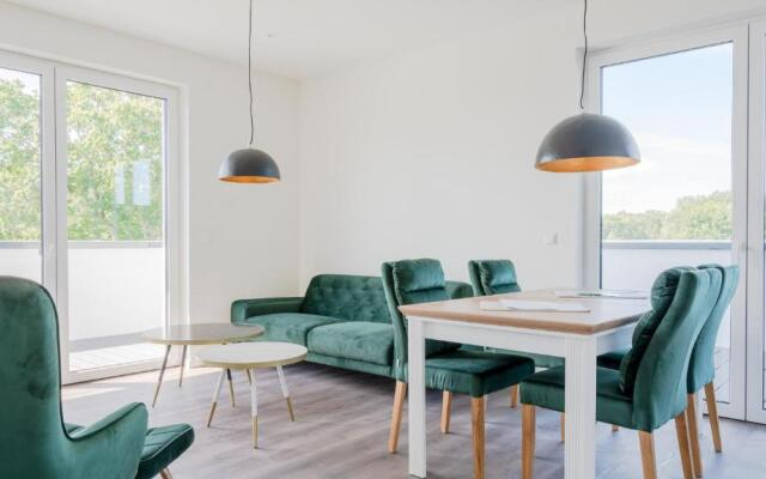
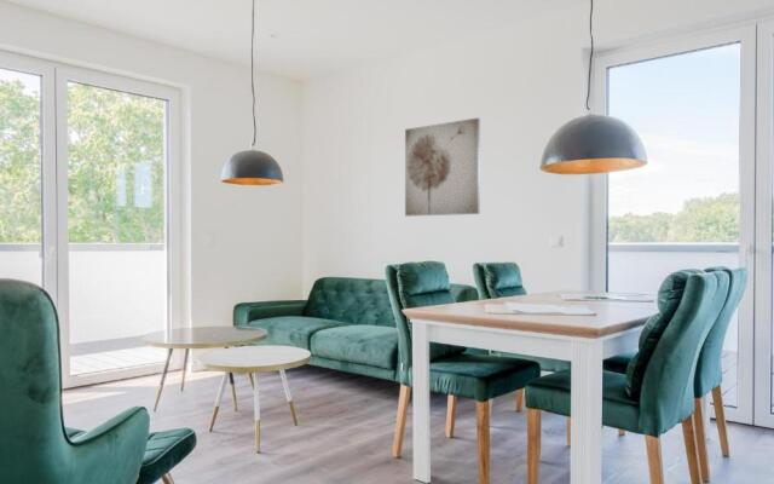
+ wall art [404,116,481,218]
